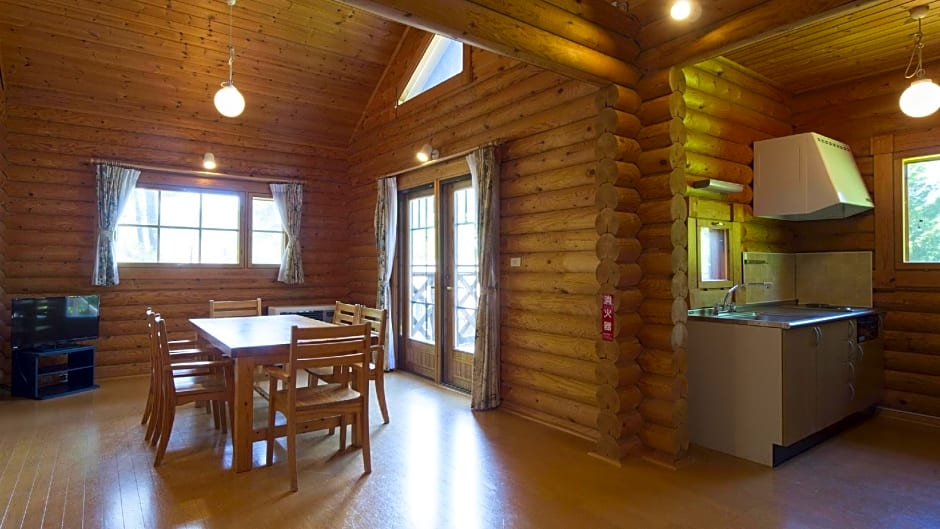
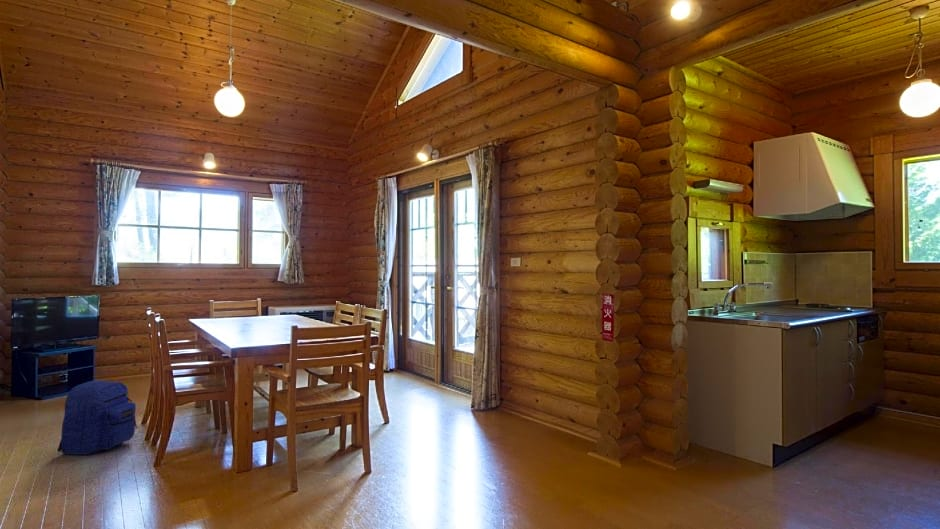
+ backpack [56,380,138,456]
